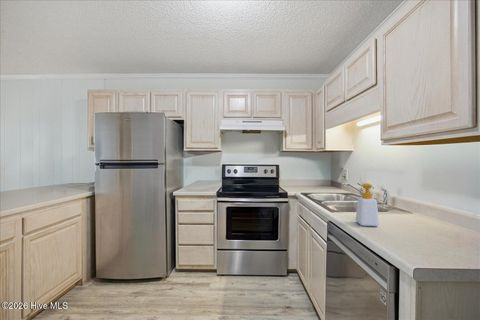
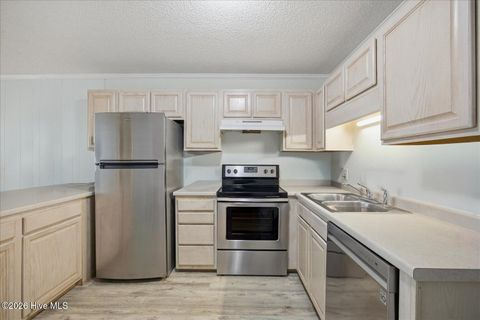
- soap bottle [355,182,380,227]
